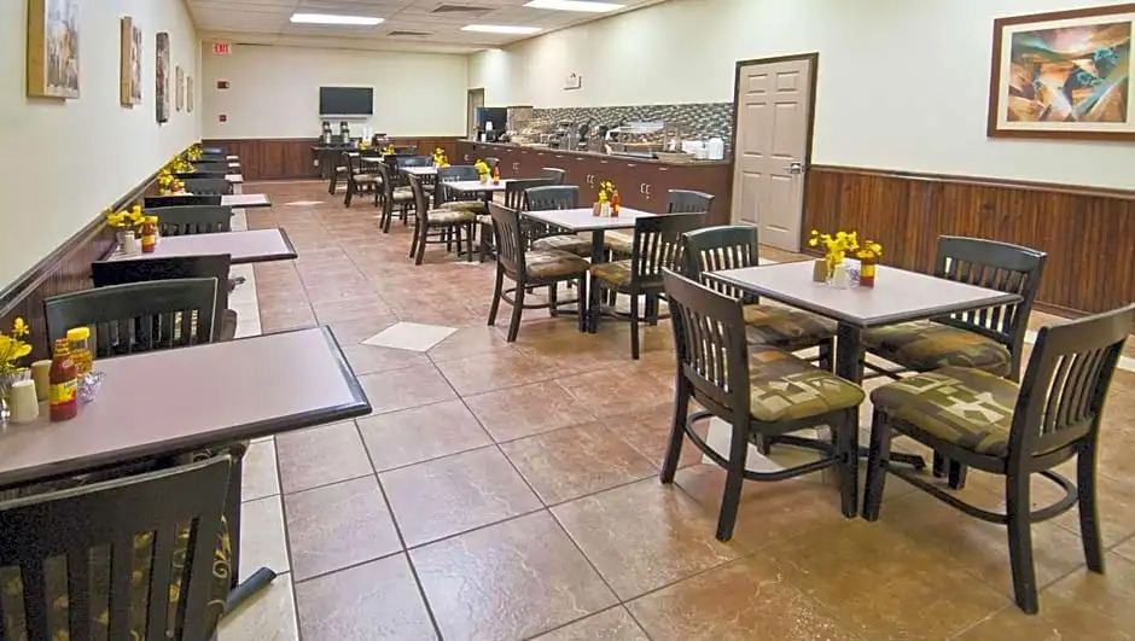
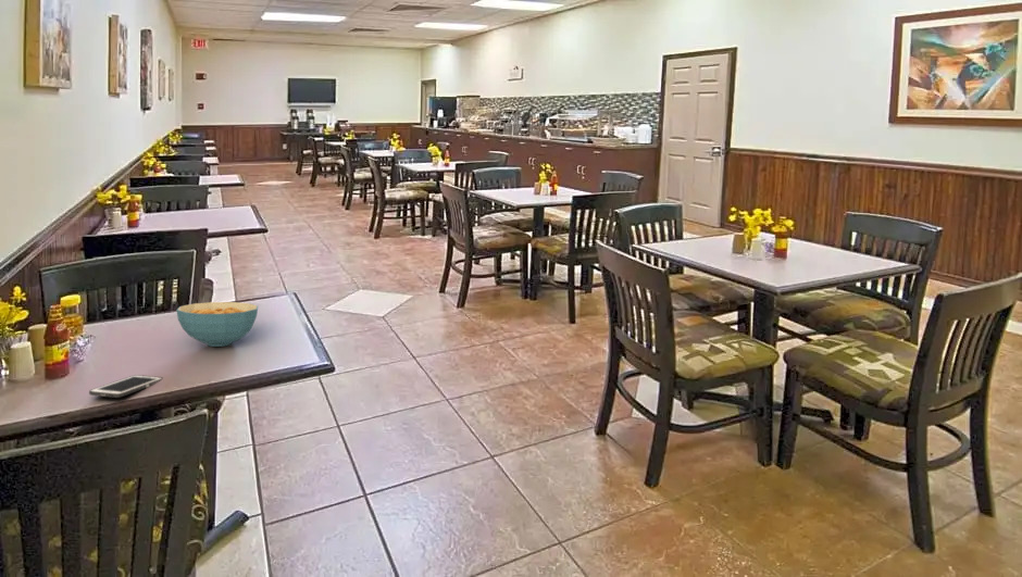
+ cereal bowl [175,301,259,348]
+ cell phone [88,374,163,399]
